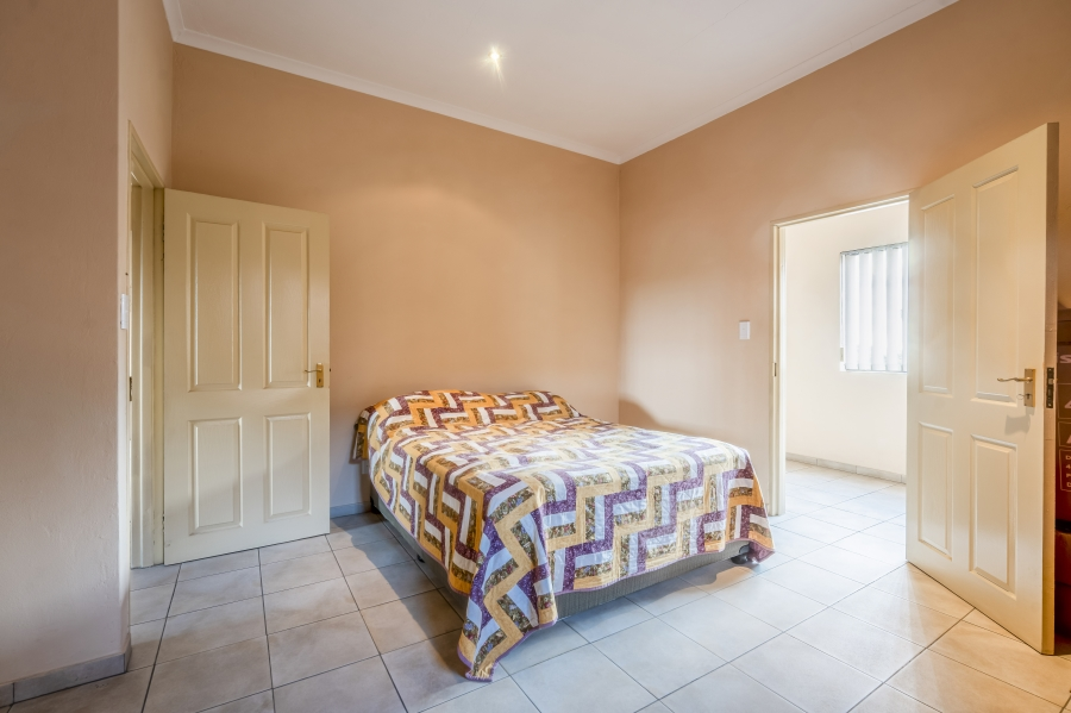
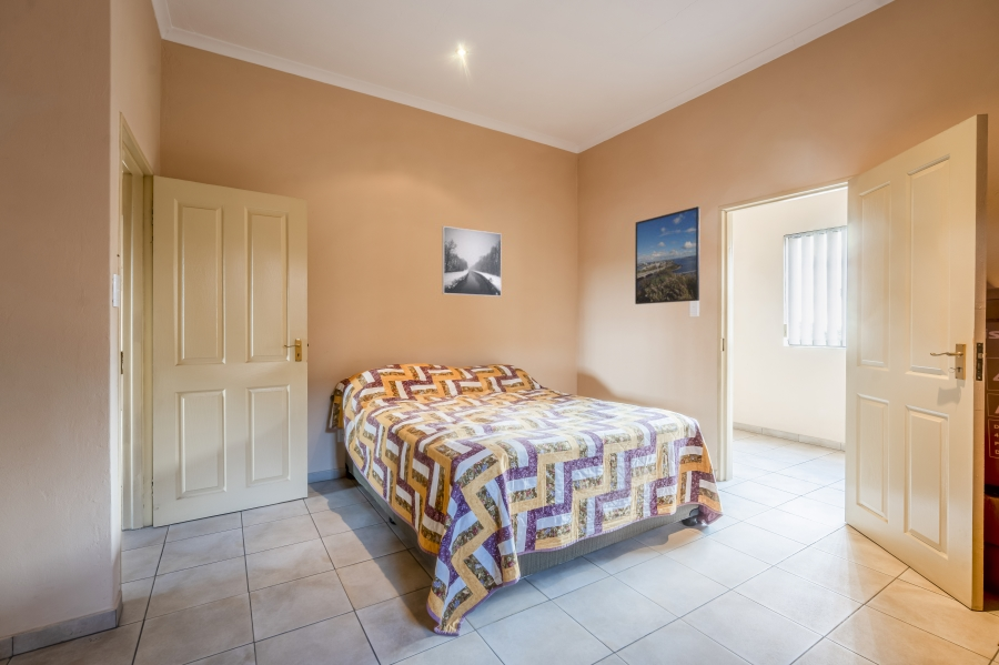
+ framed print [634,205,700,305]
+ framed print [441,225,503,298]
